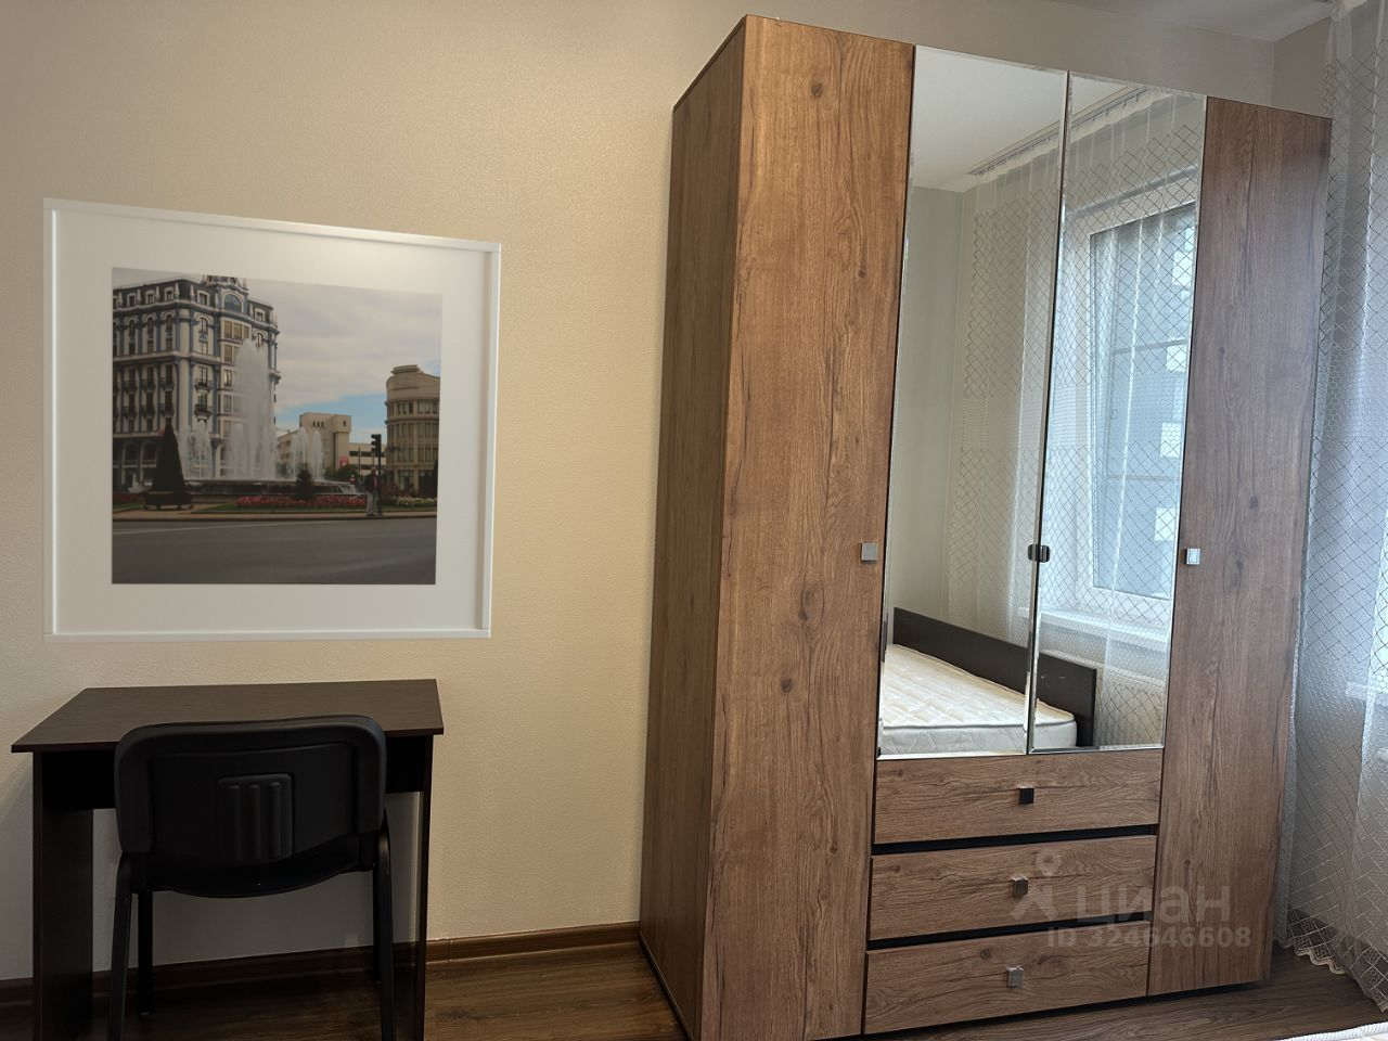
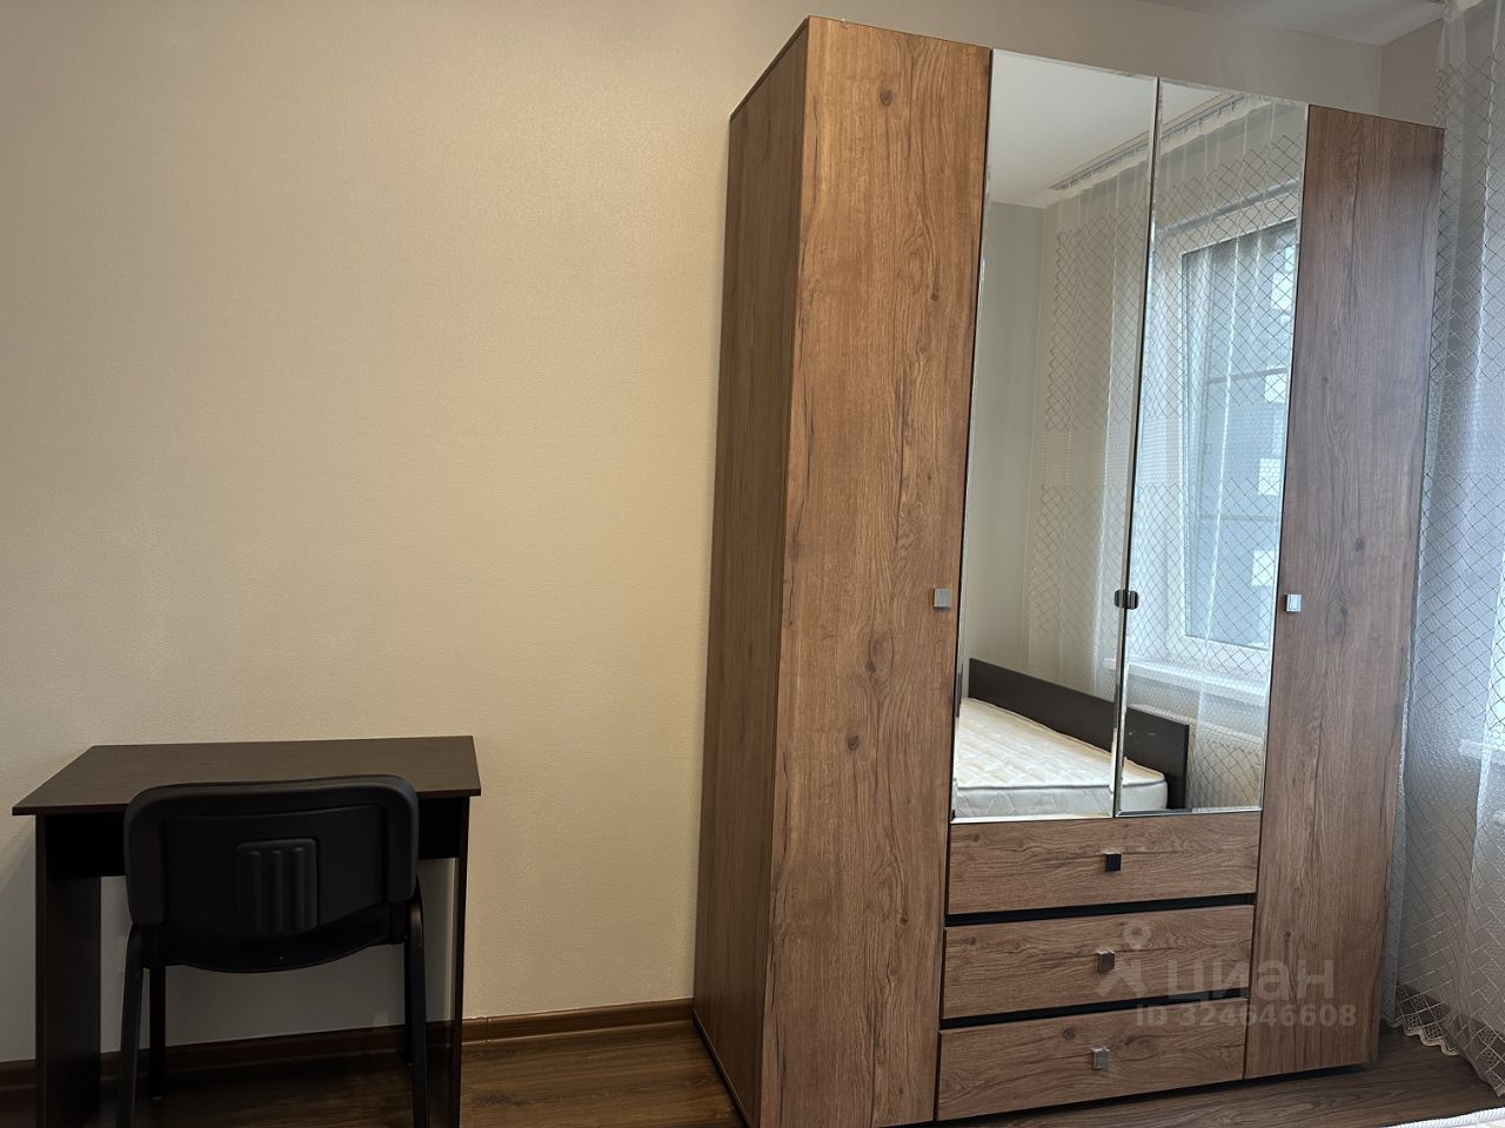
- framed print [42,196,502,645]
